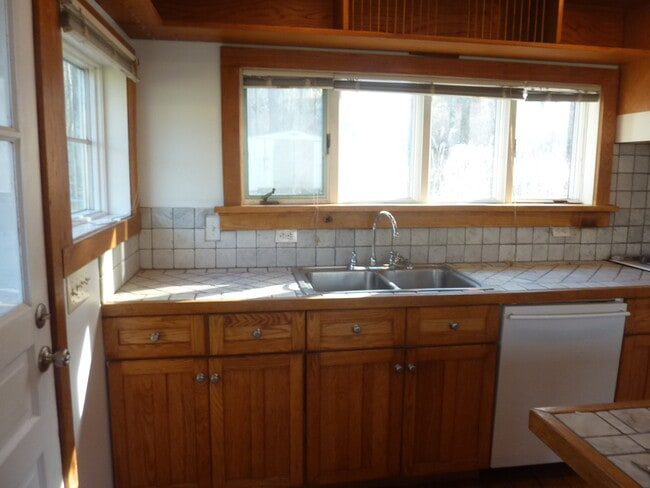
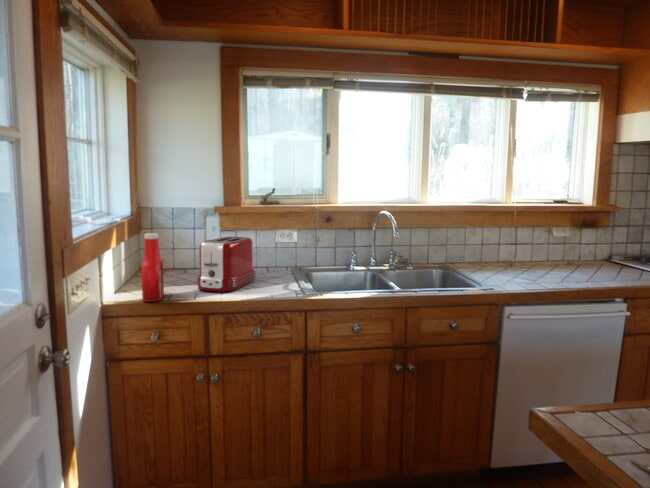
+ toaster [196,236,257,292]
+ soap bottle [140,232,165,303]
